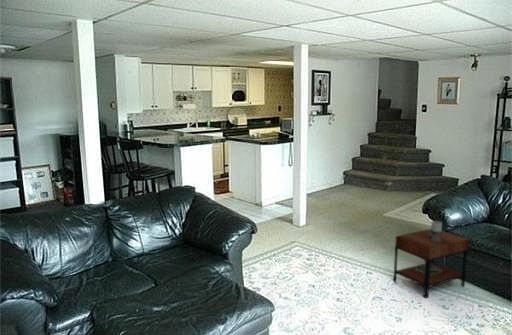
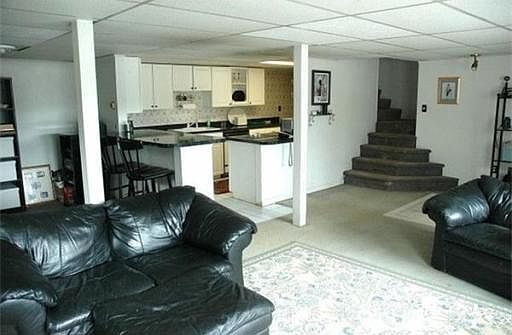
- side table [392,220,470,299]
